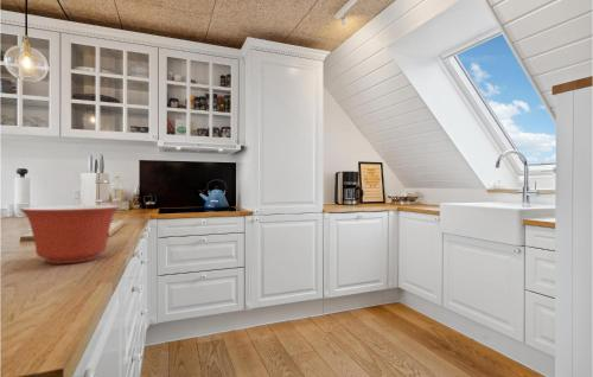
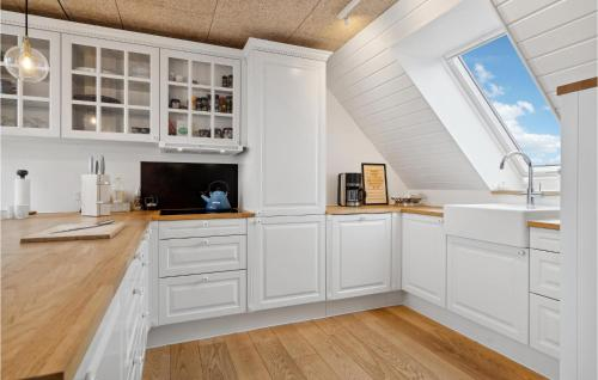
- mixing bowl [19,204,121,264]
